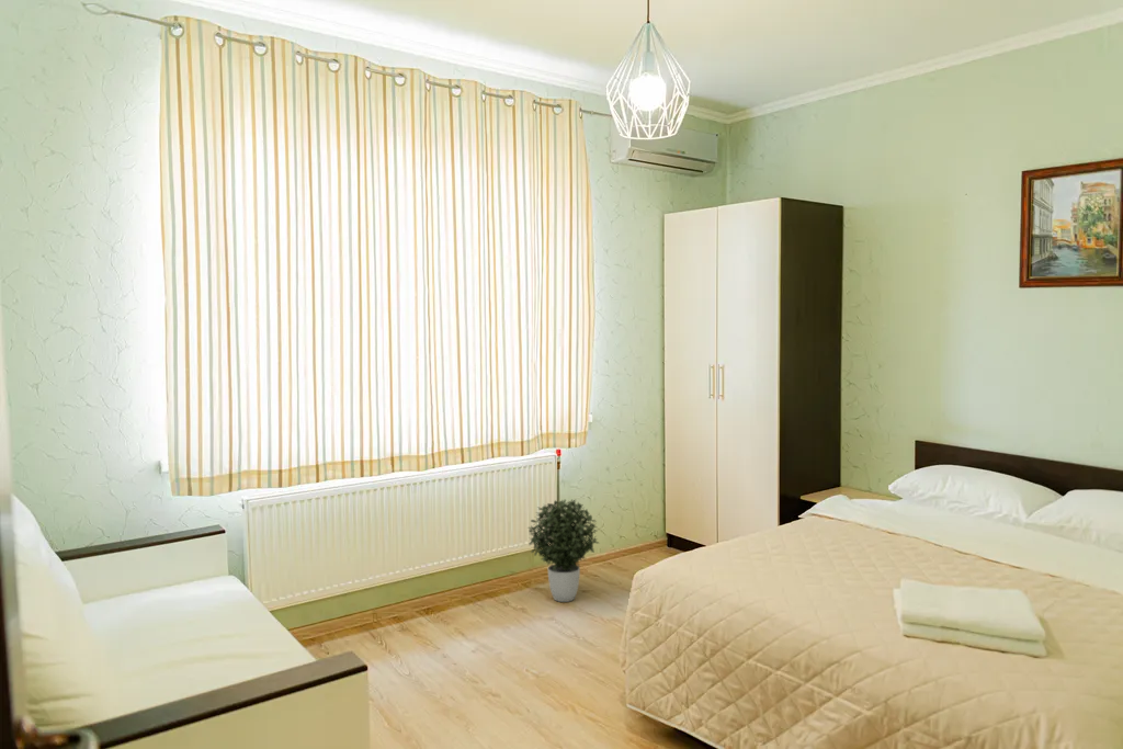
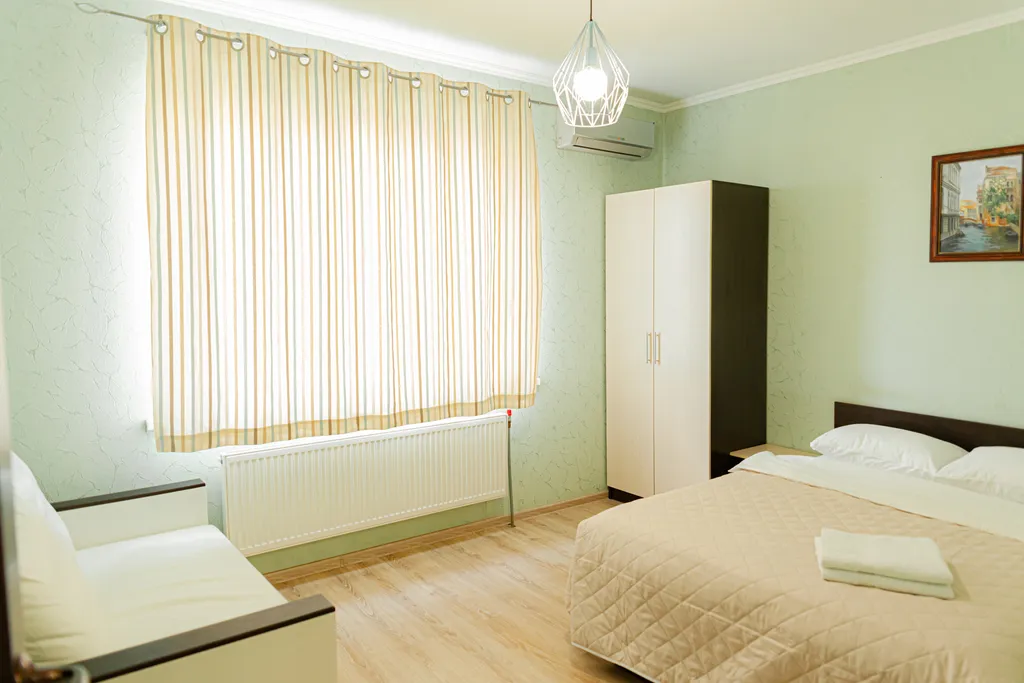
- potted plant [526,498,600,603]
